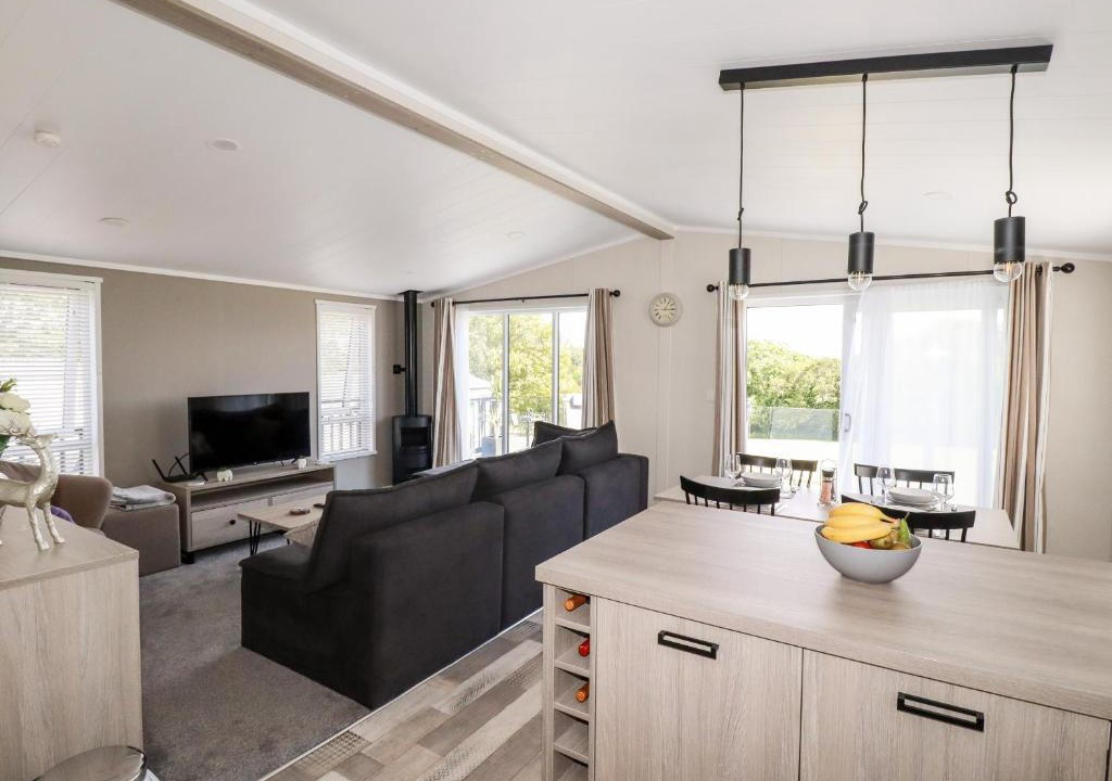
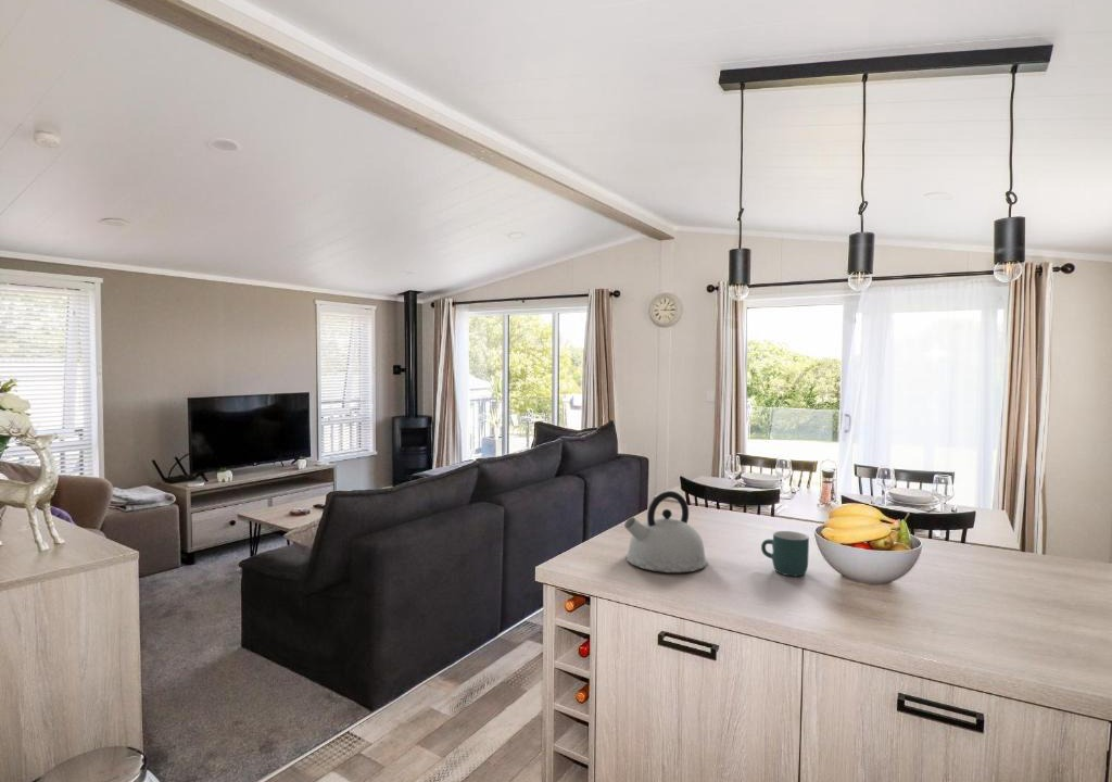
+ mug [760,530,810,577]
+ kettle [623,490,708,573]
